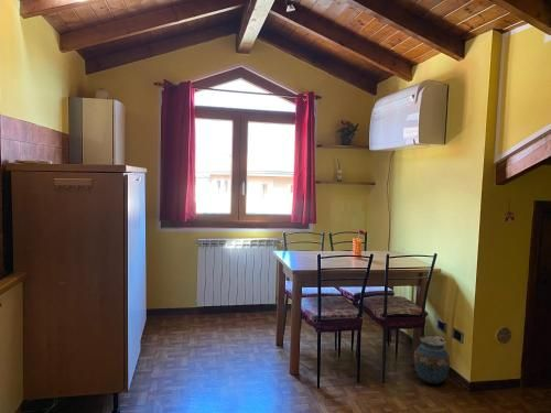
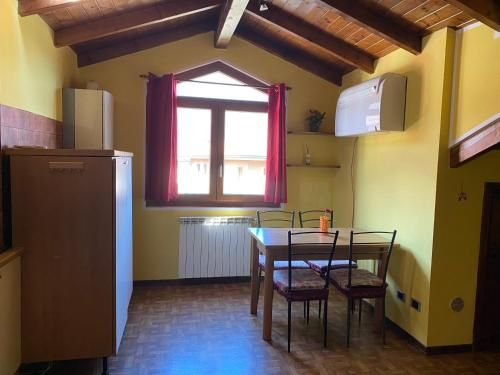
- vase [413,334,451,384]
